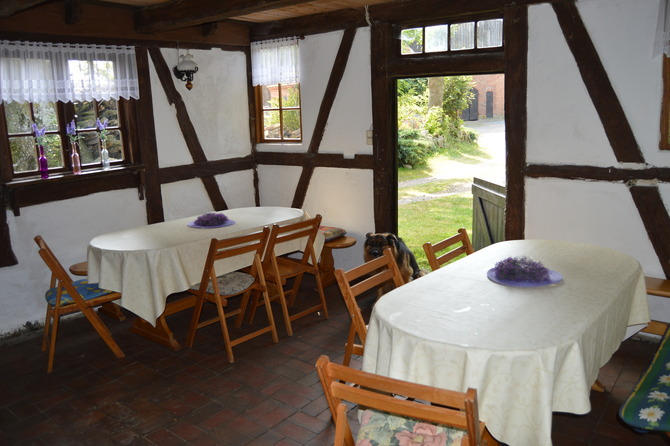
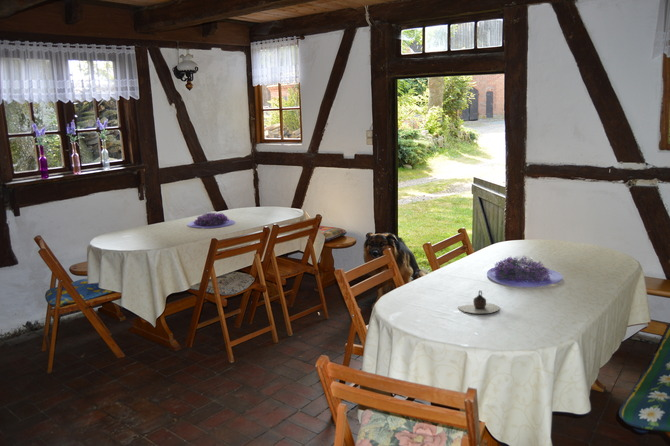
+ teapot [457,289,500,314]
